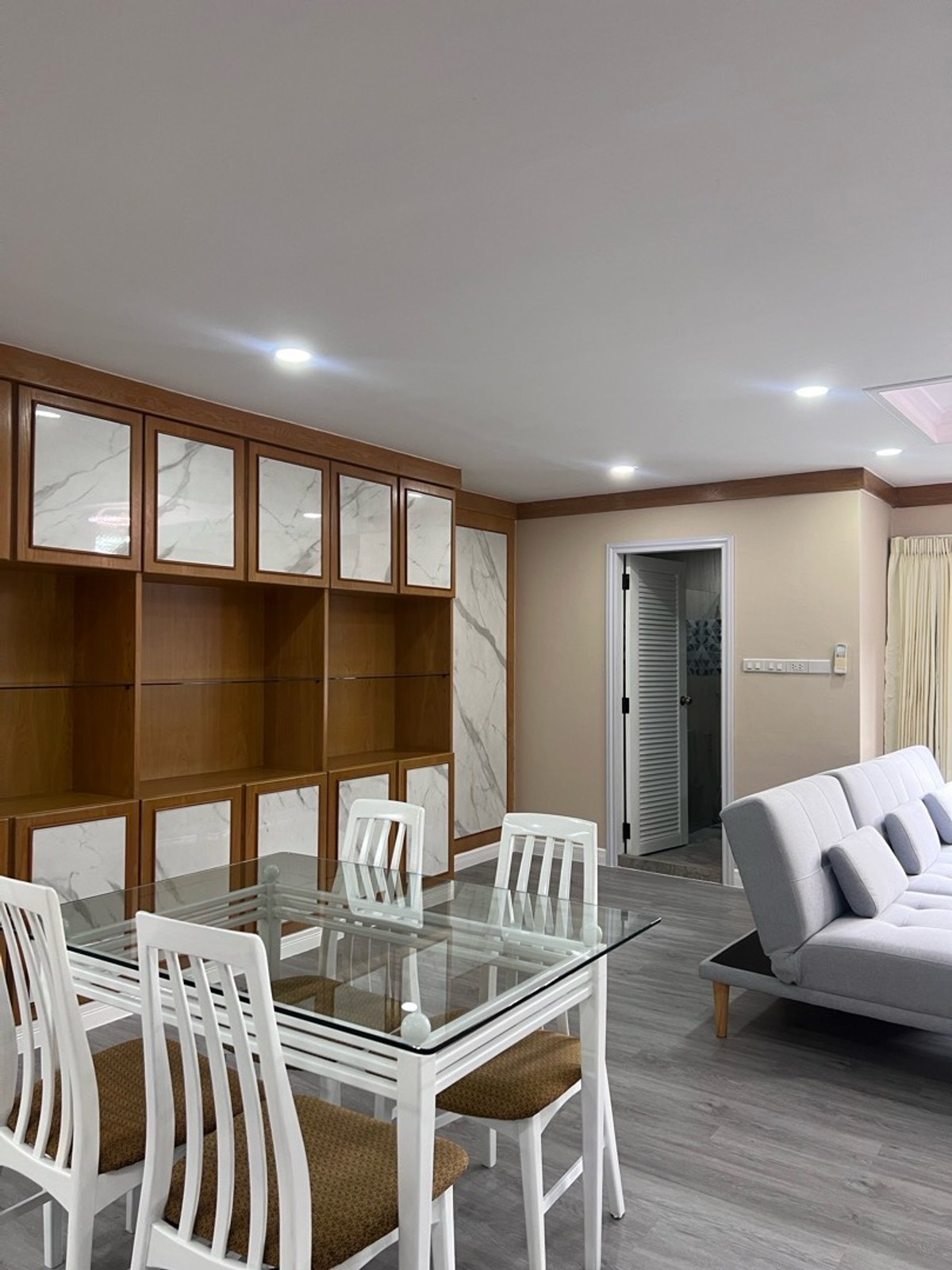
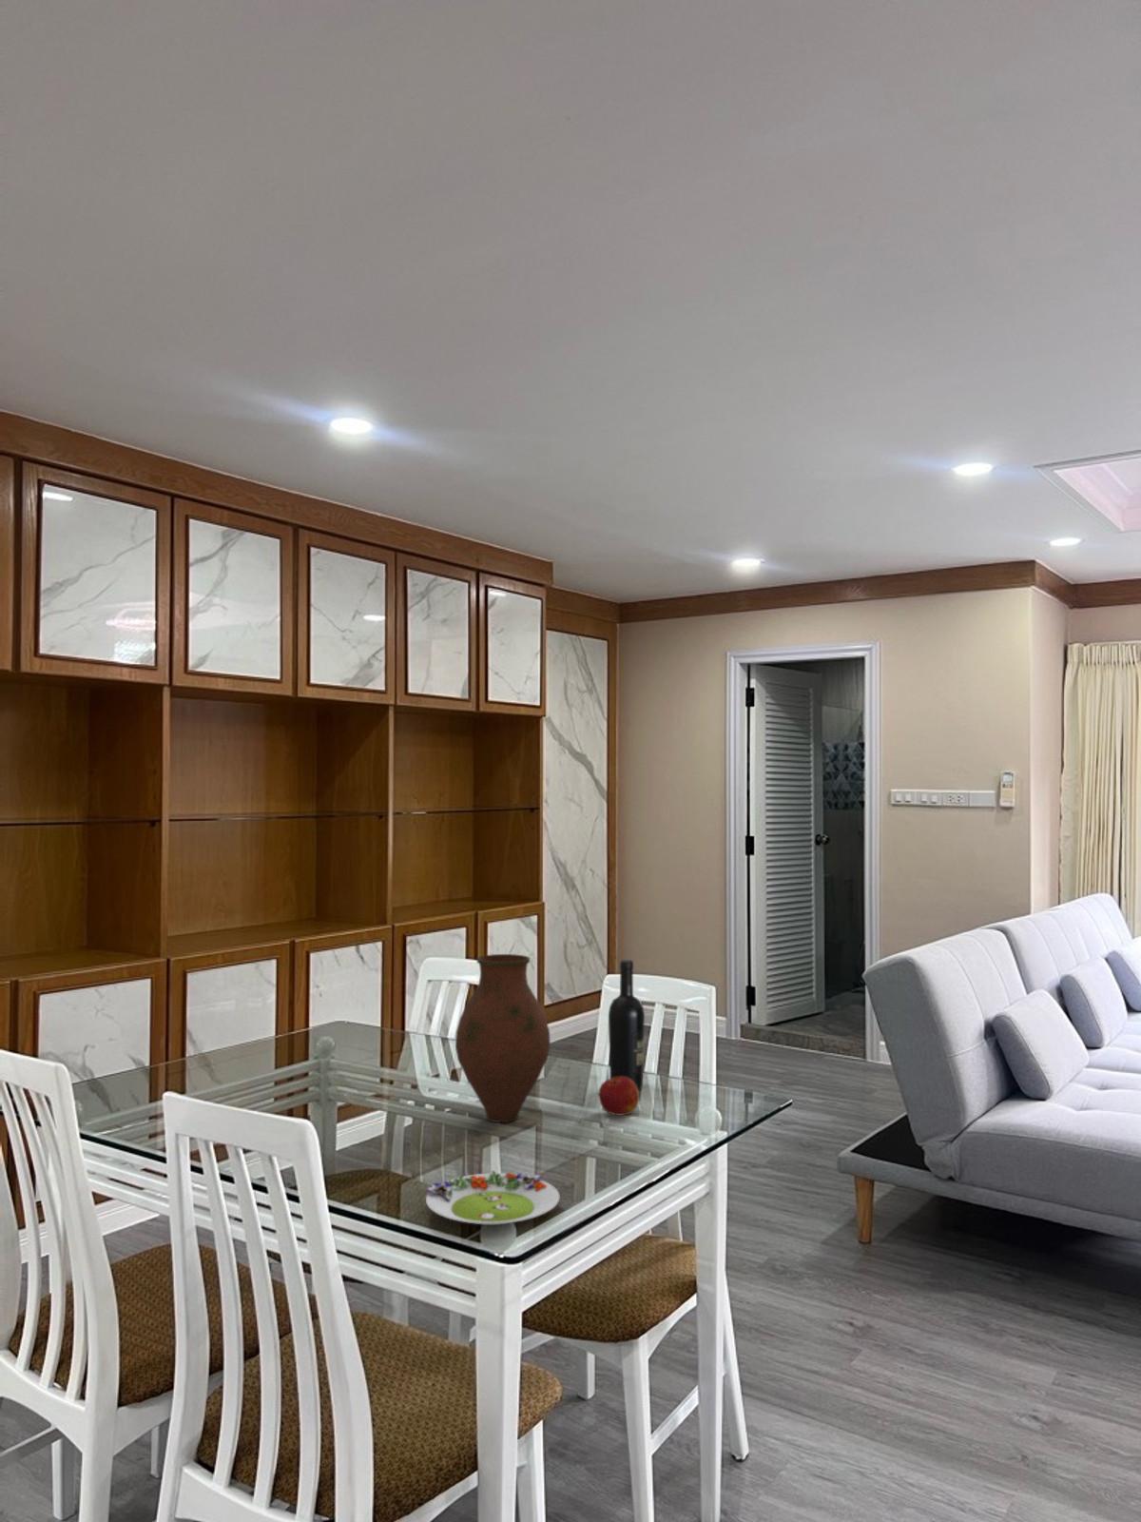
+ apple [597,1077,640,1117]
+ vase [454,953,551,1123]
+ wine bottle [608,959,646,1091]
+ salad plate [425,1170,560,1226]
